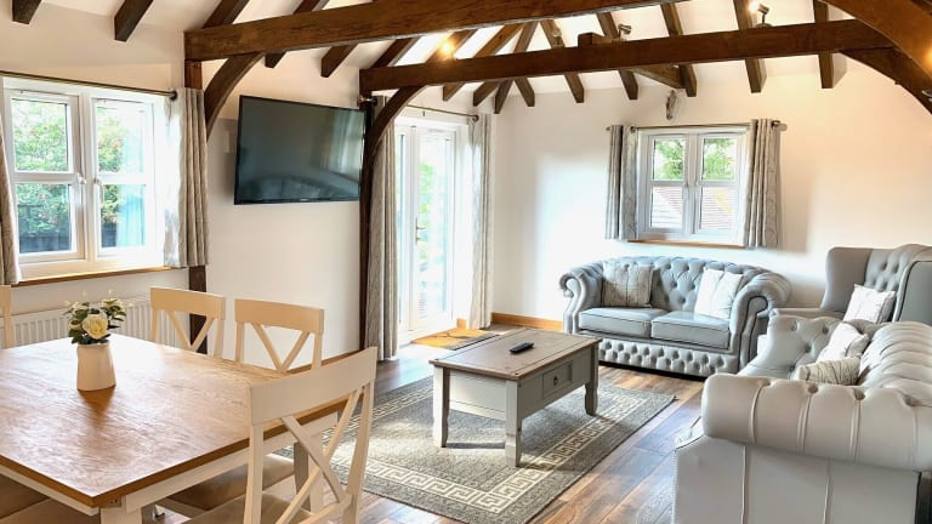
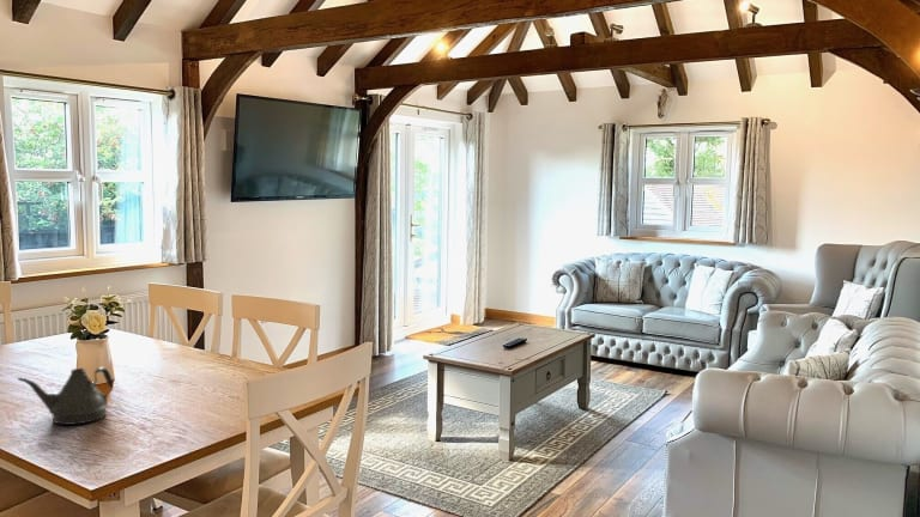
+ teapot [17,366,114,426]
